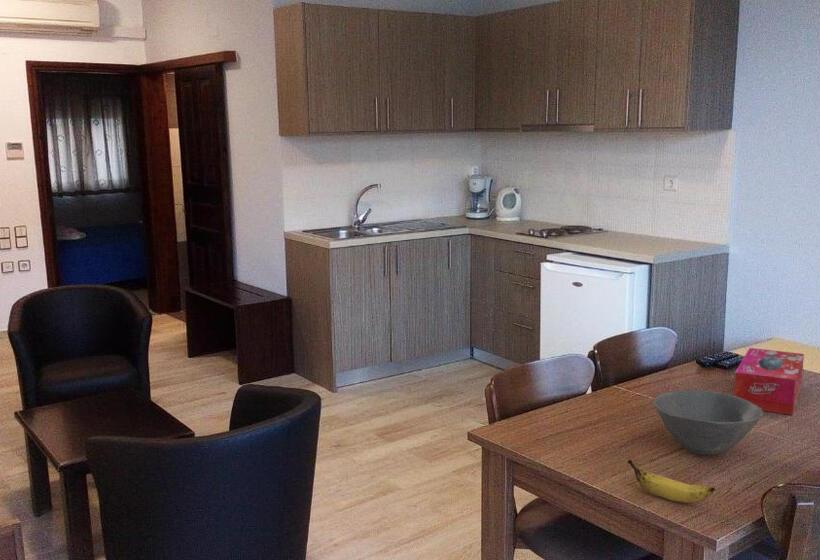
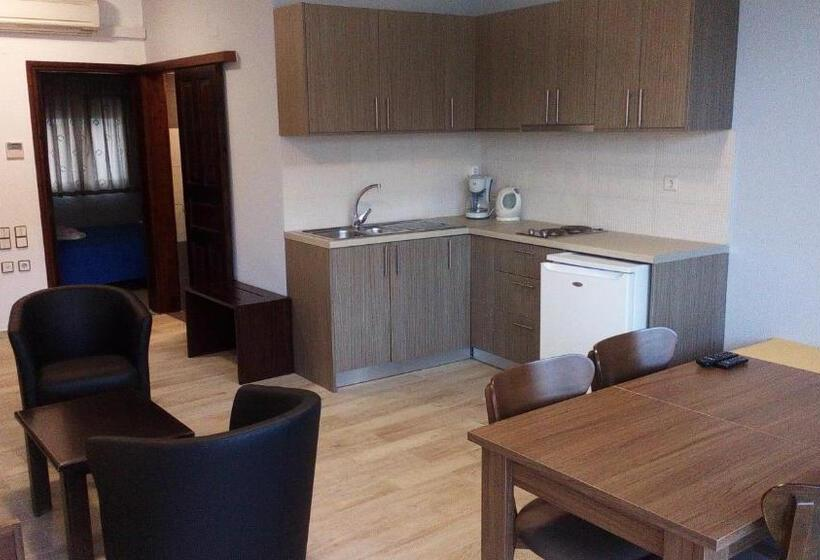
- tissue box [733,347,805,416]
- bowl [653,389,764,456]
- banana [626,458,716,504]
